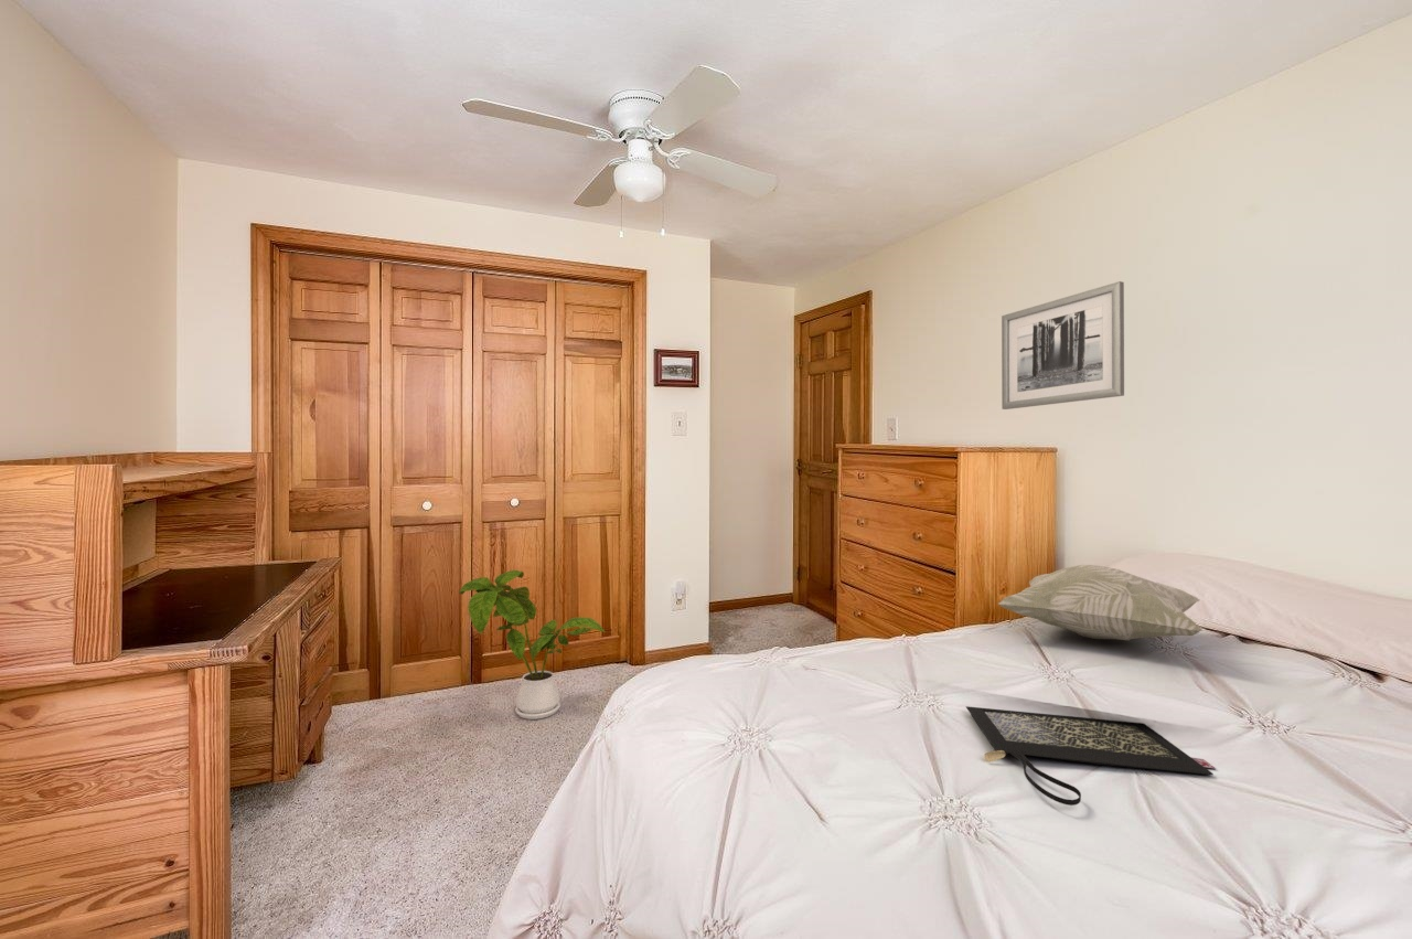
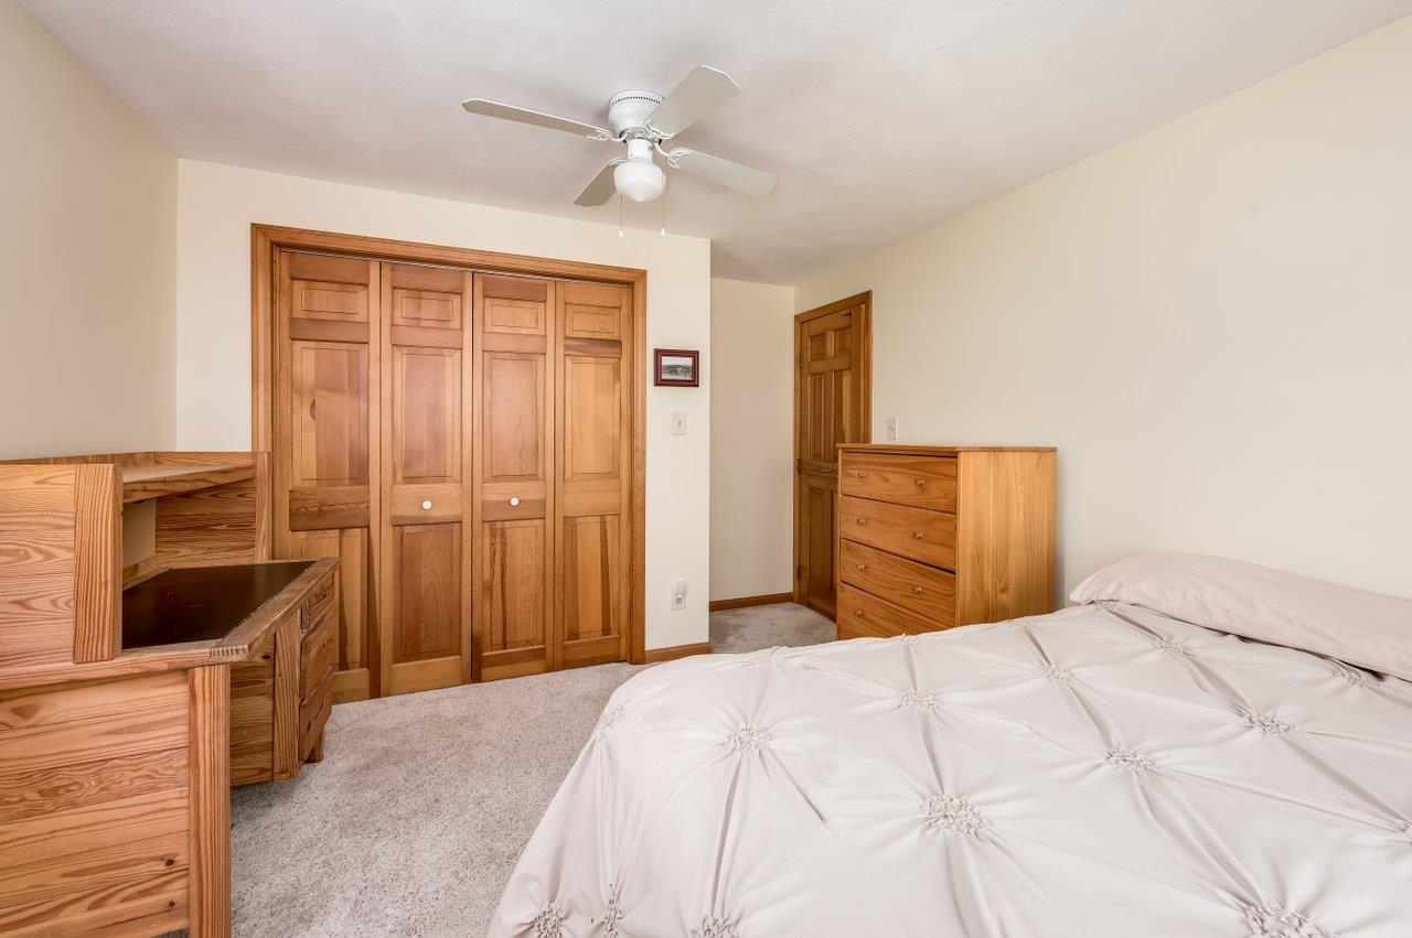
- decorative pillow [997,564,1204,642]
- clutch bag [965,705,1217,807]
- wall art [1001,280,1125,410]
- house plant [458,569,607,721]
